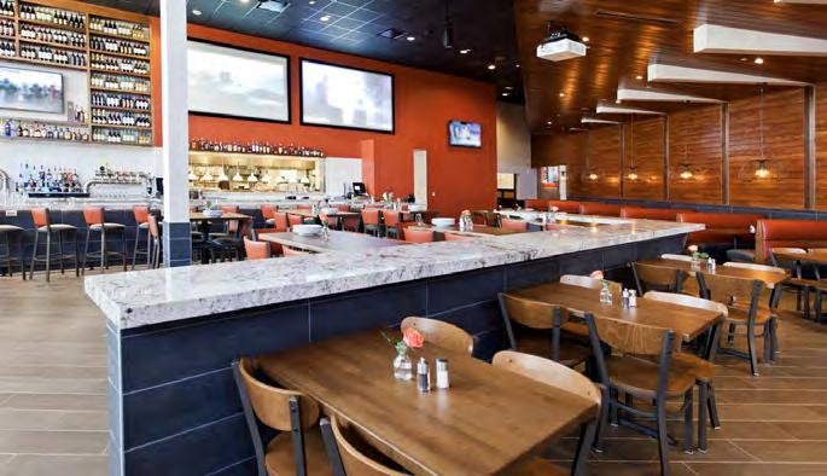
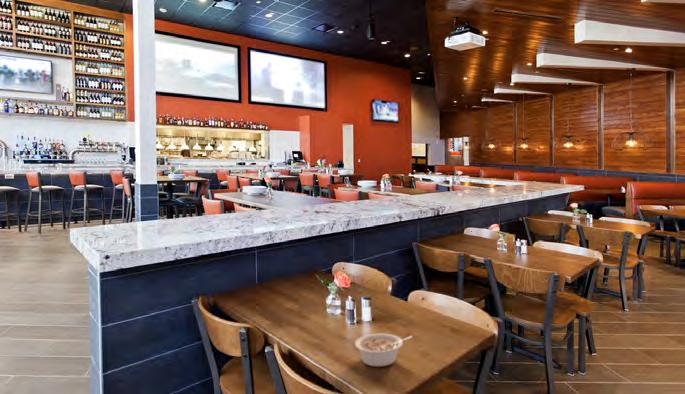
+ legume [354,333,413,368]
